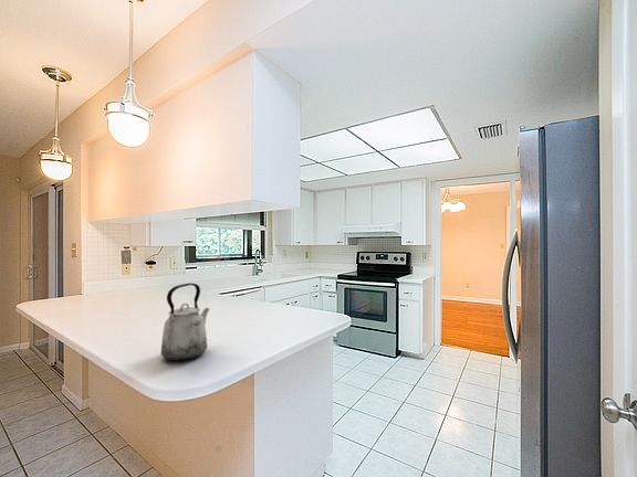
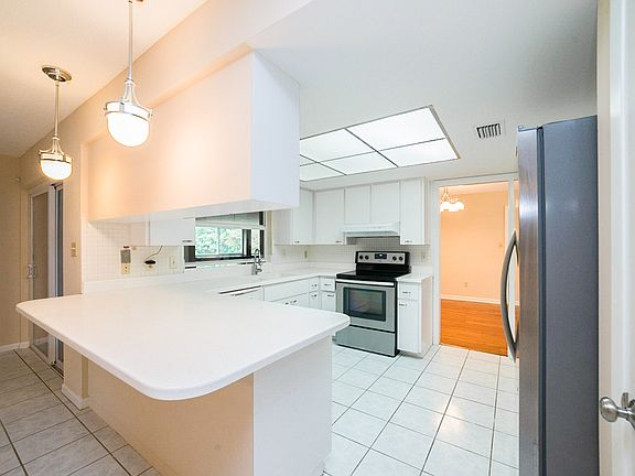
- kettle [160,283,210,362]
